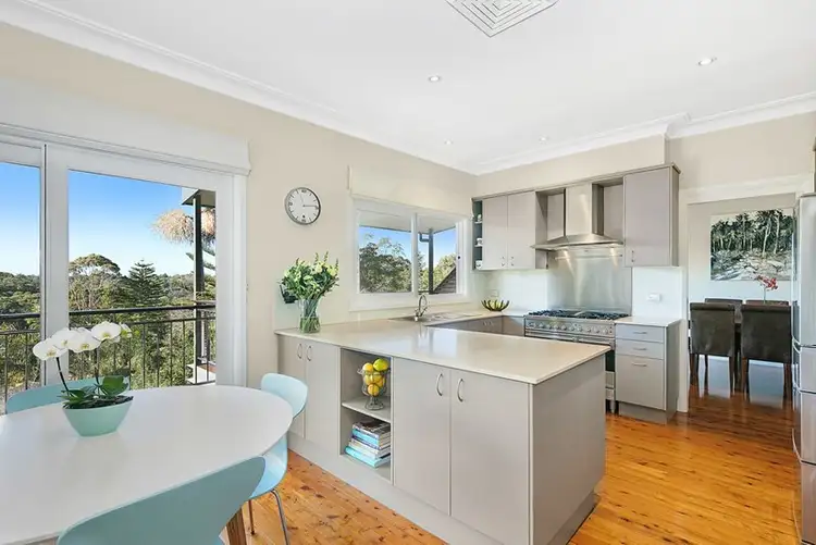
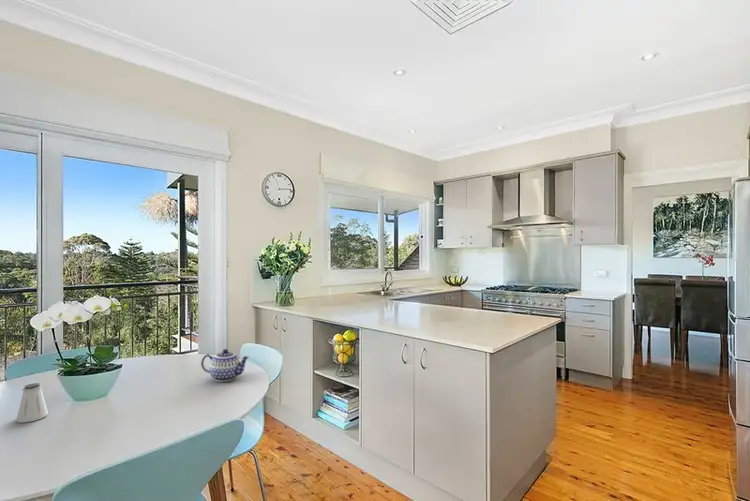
+ teapot [200,348,250,383]
+ saltshaker [15,382,49,423]
